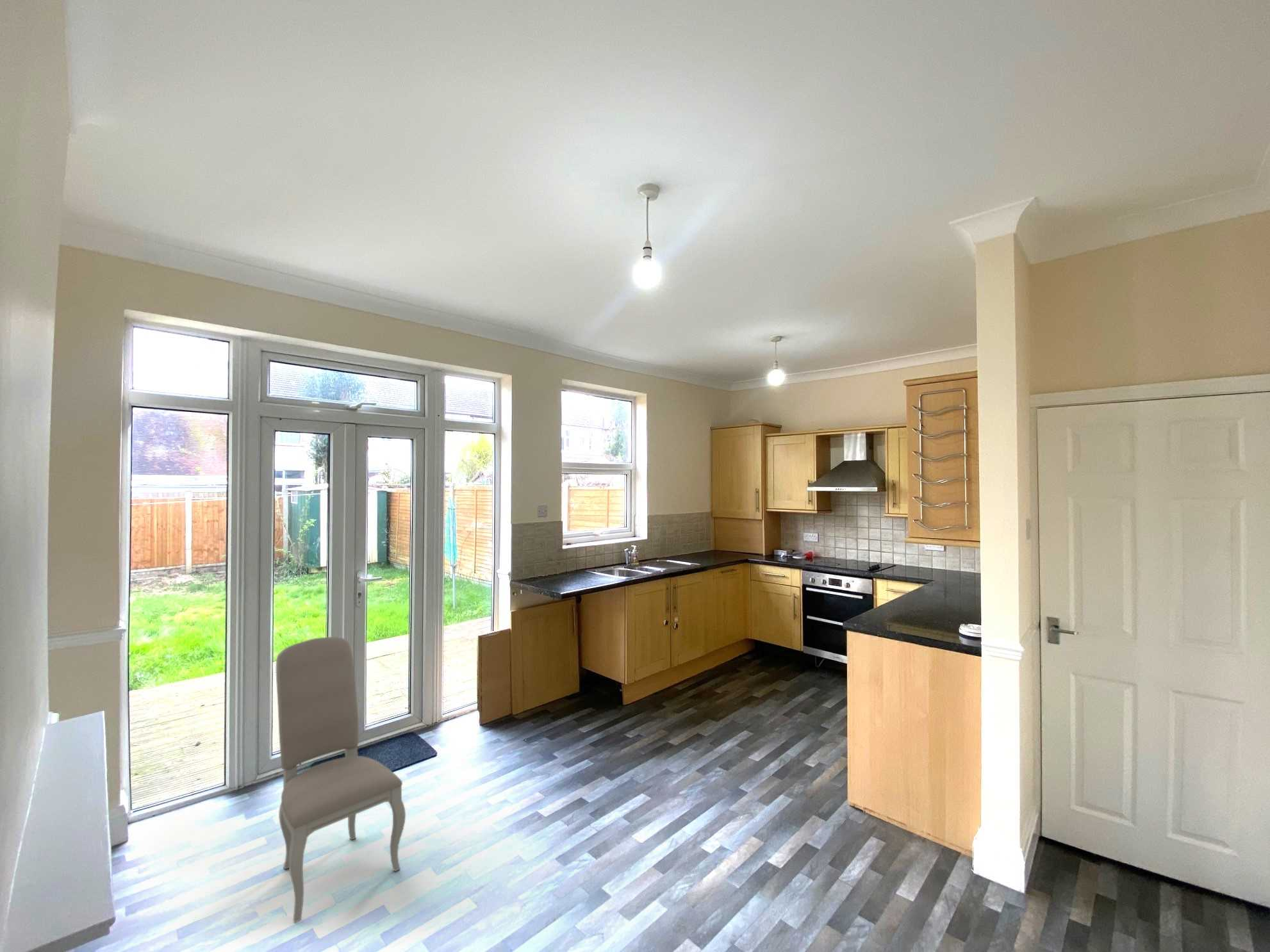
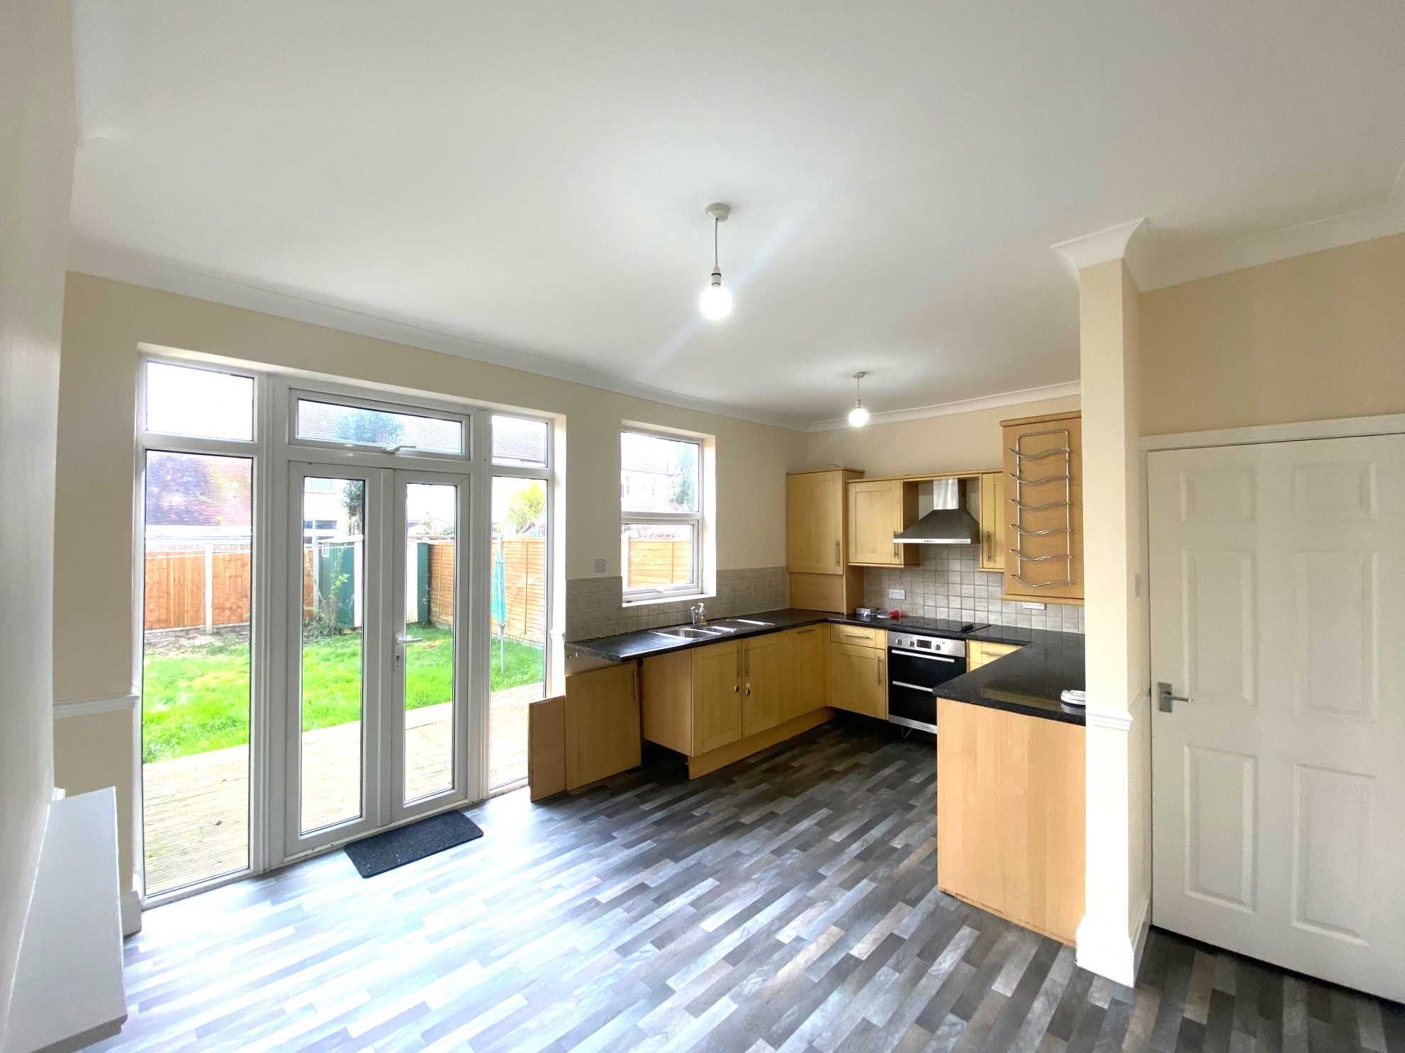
- dining chair [276,636,406,923]
